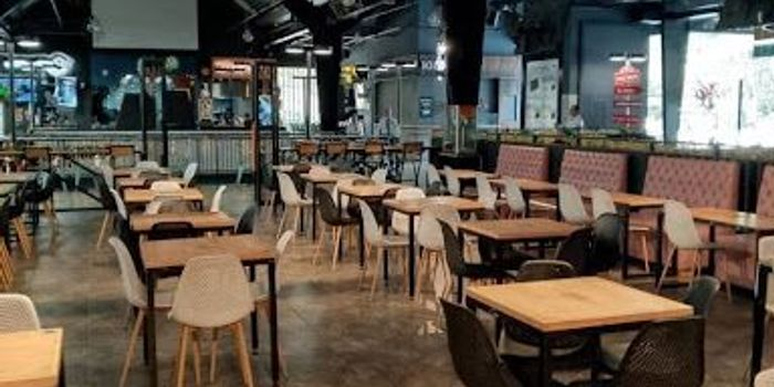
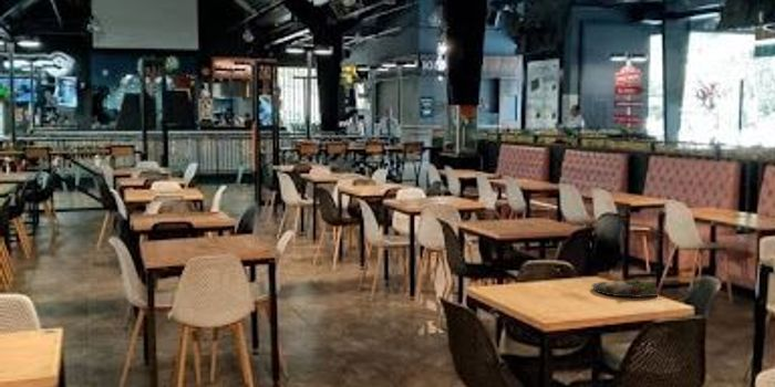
+ dinner plate [591,276,660,299]
